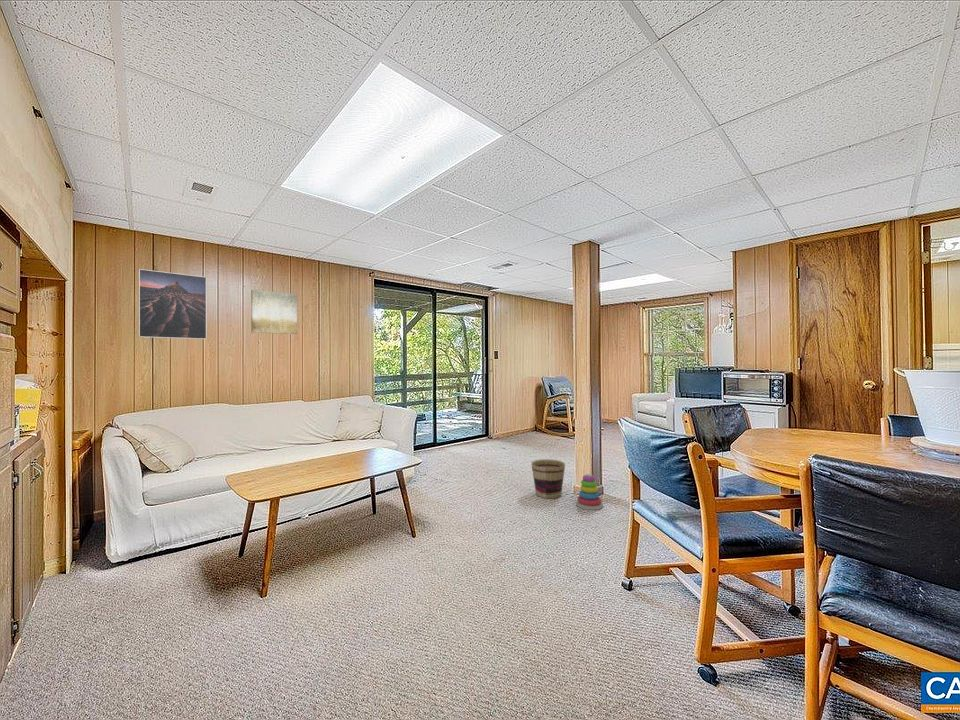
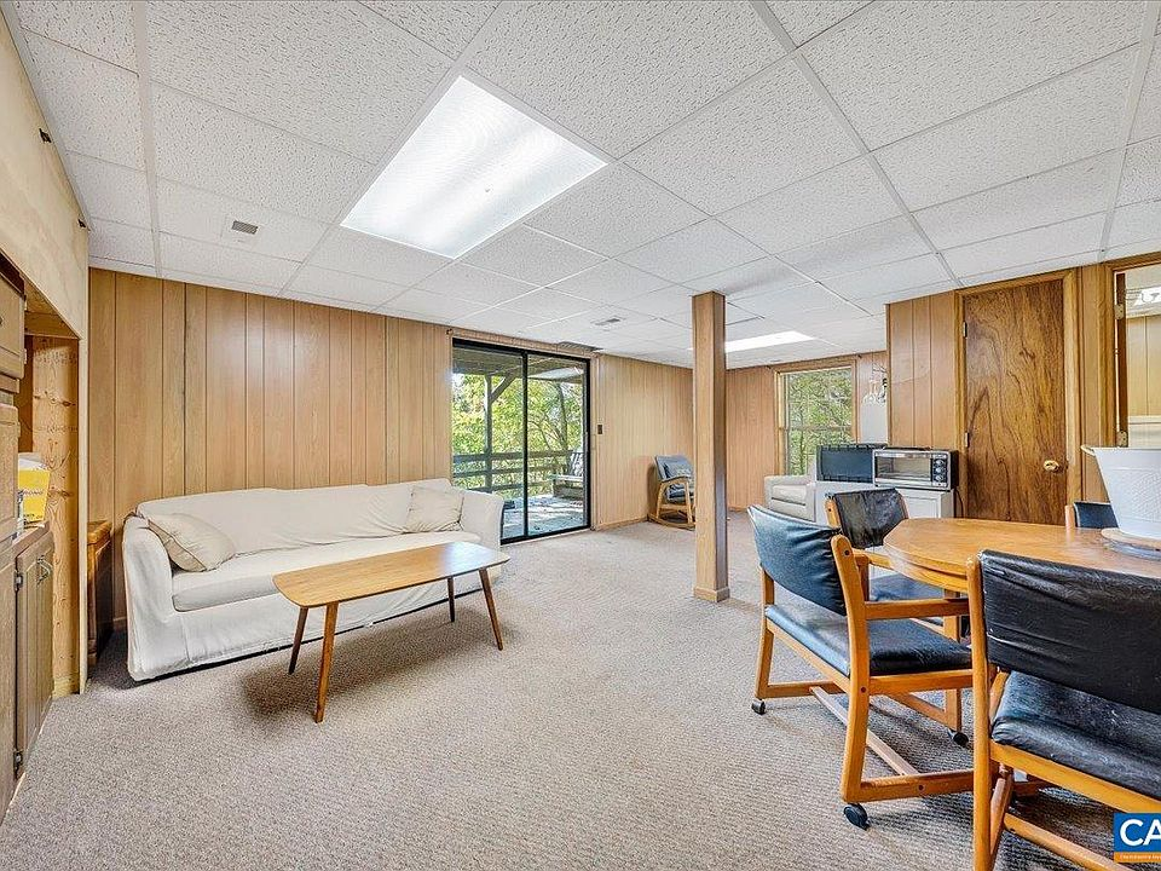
- basket [530,458,566,499]
- wall art [250,289,298,335]
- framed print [138,268,207,340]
- stacking toy [575,473,604,511]
